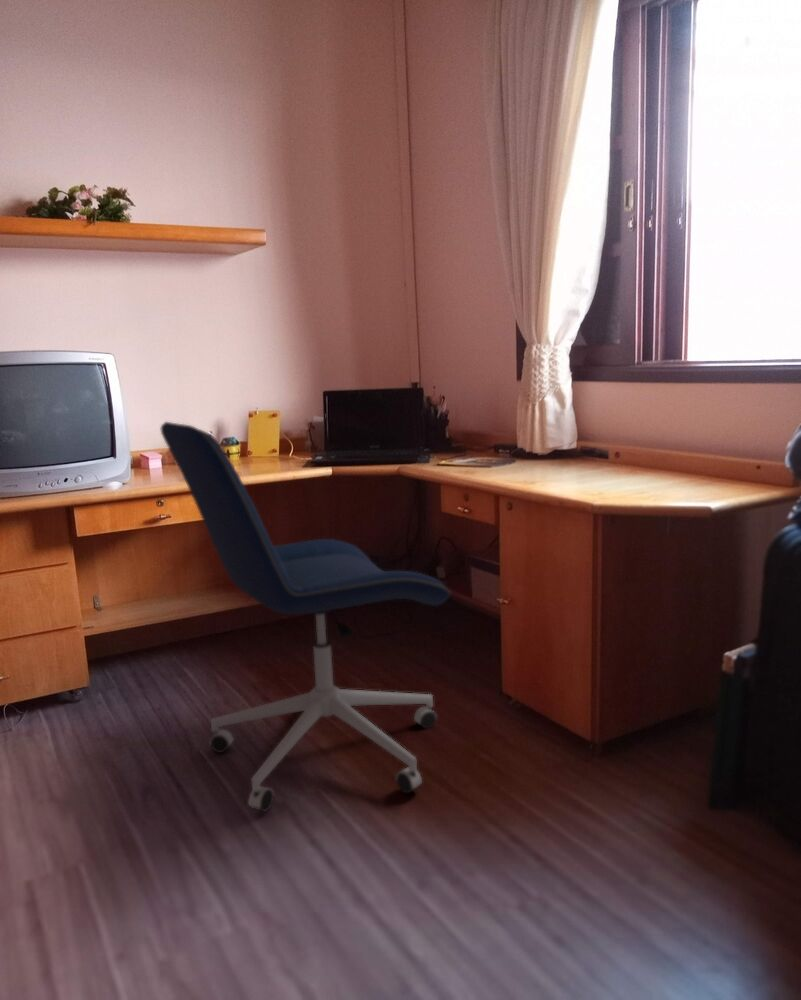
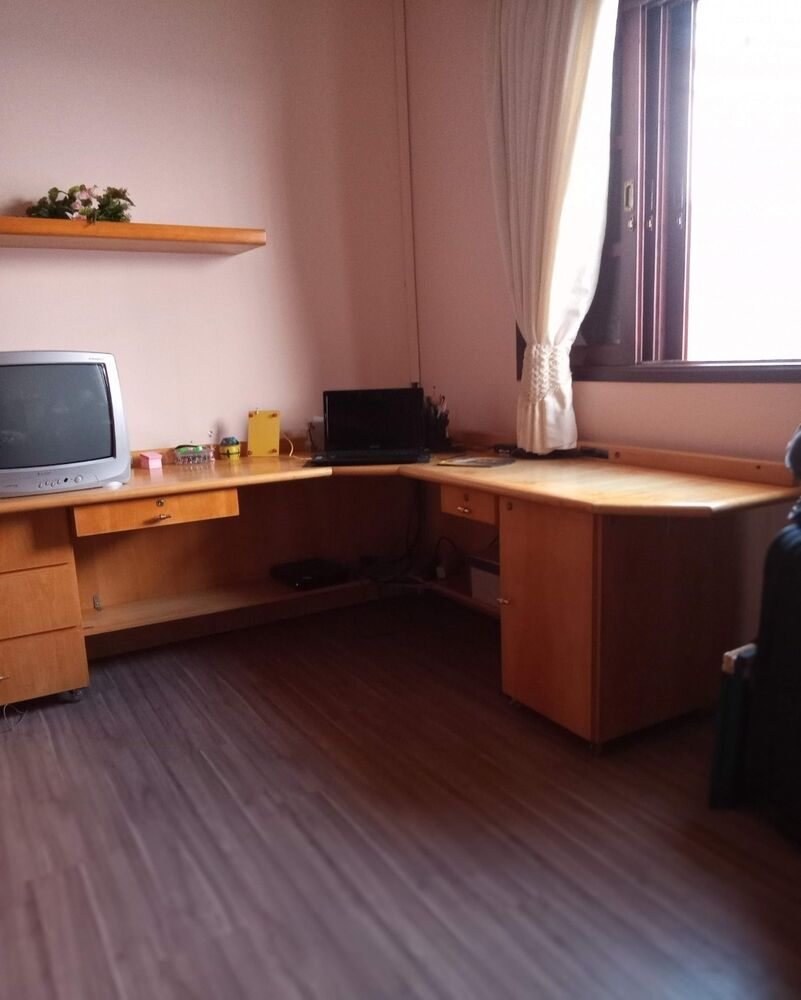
- office chair [160,421,451,813]
